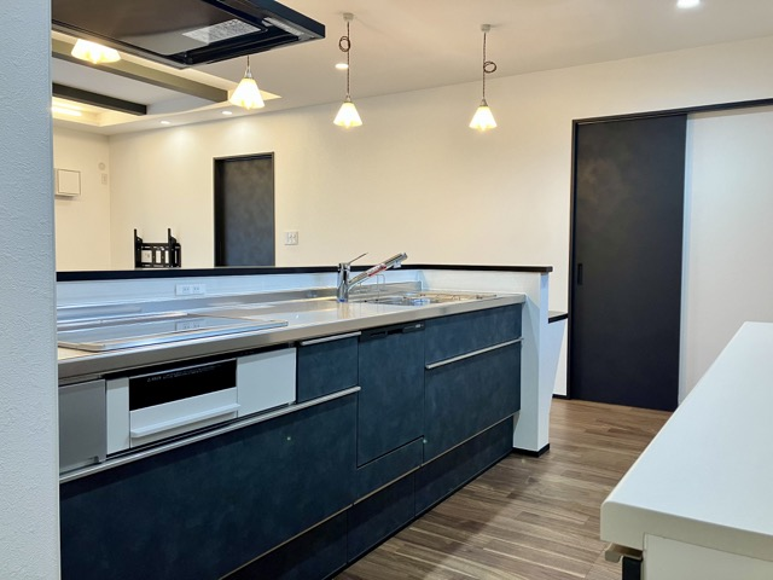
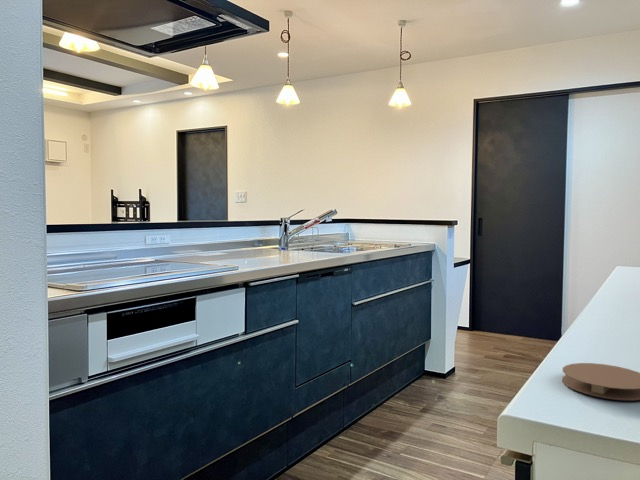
+ coaster [561,362,640,401]
